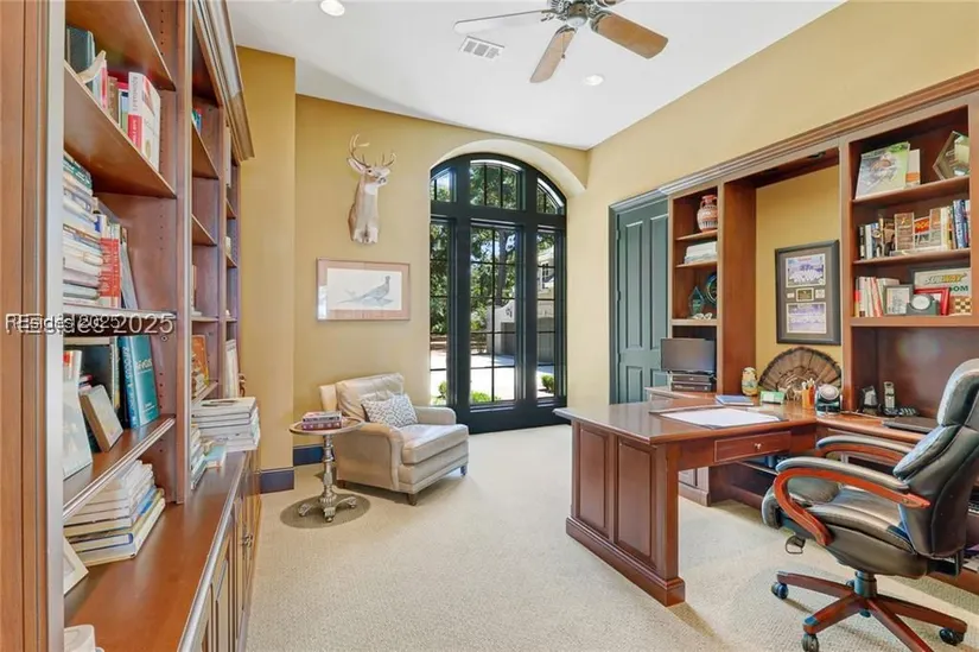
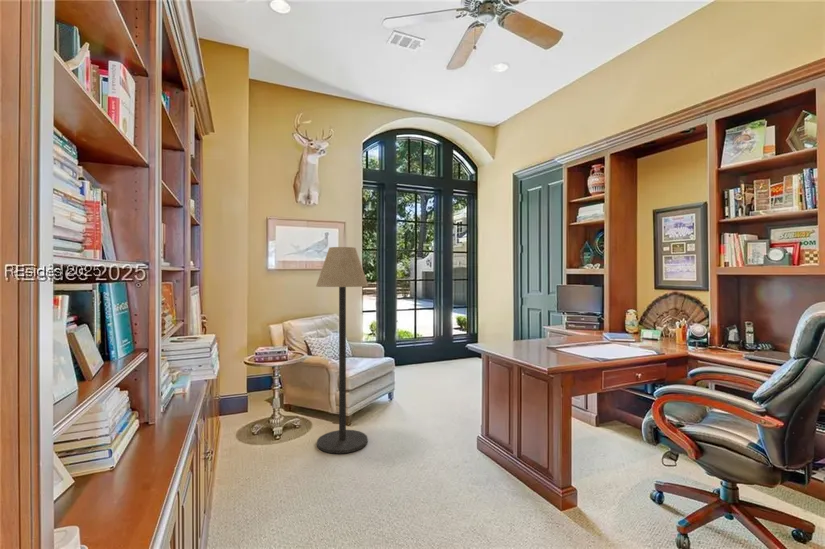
+ floor lamp [315,246,369,455]
